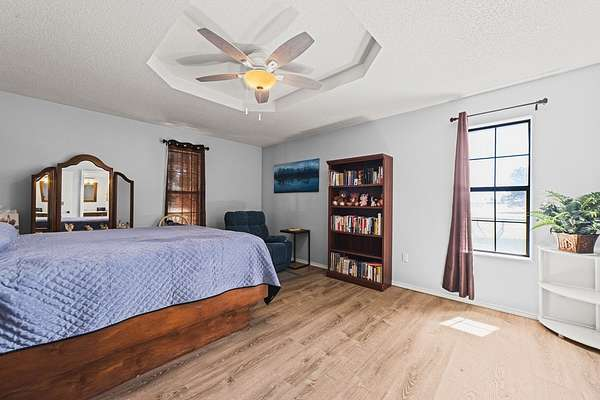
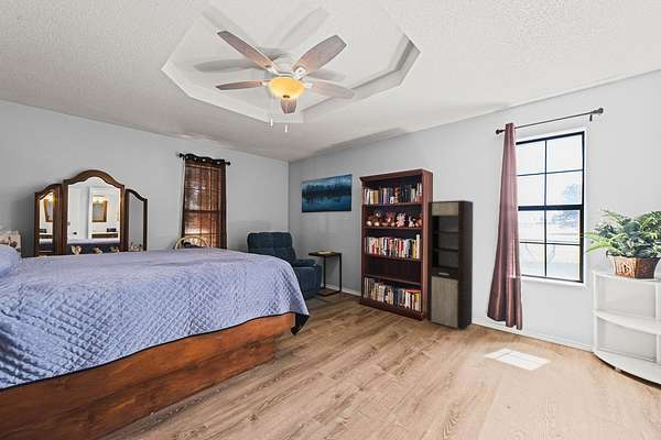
+ cabinet [425,199,474,332]
